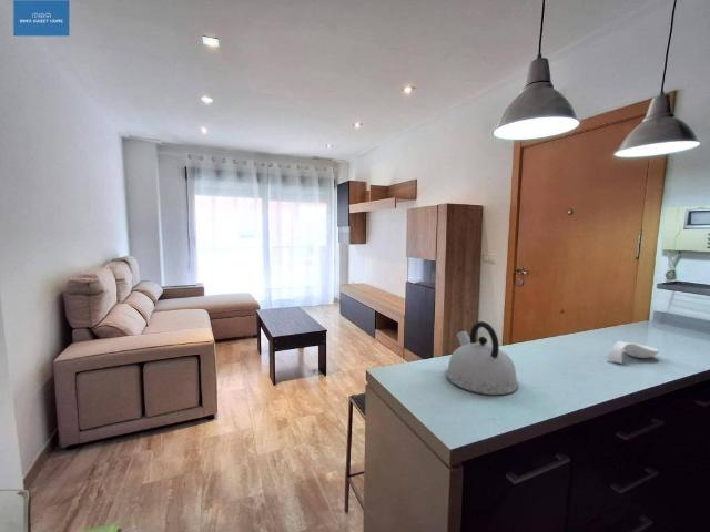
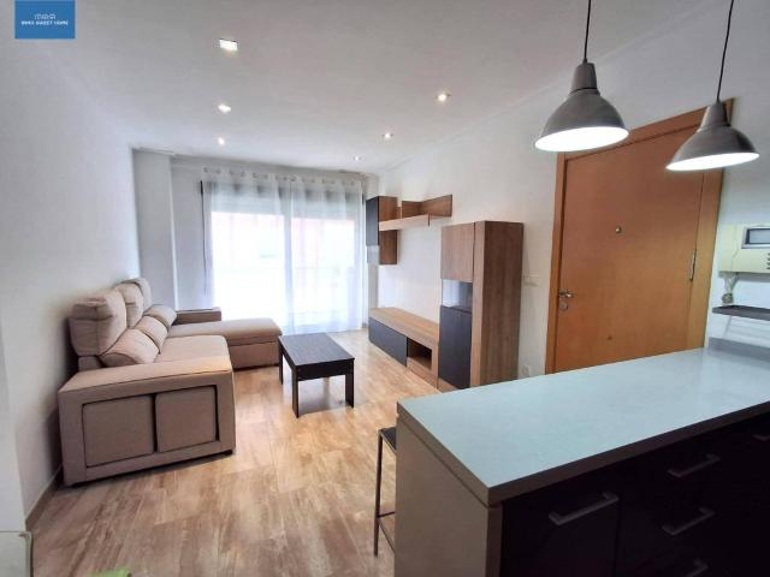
- kettle [445,320,519,396]
- spoon rest [607,340,660,365]
